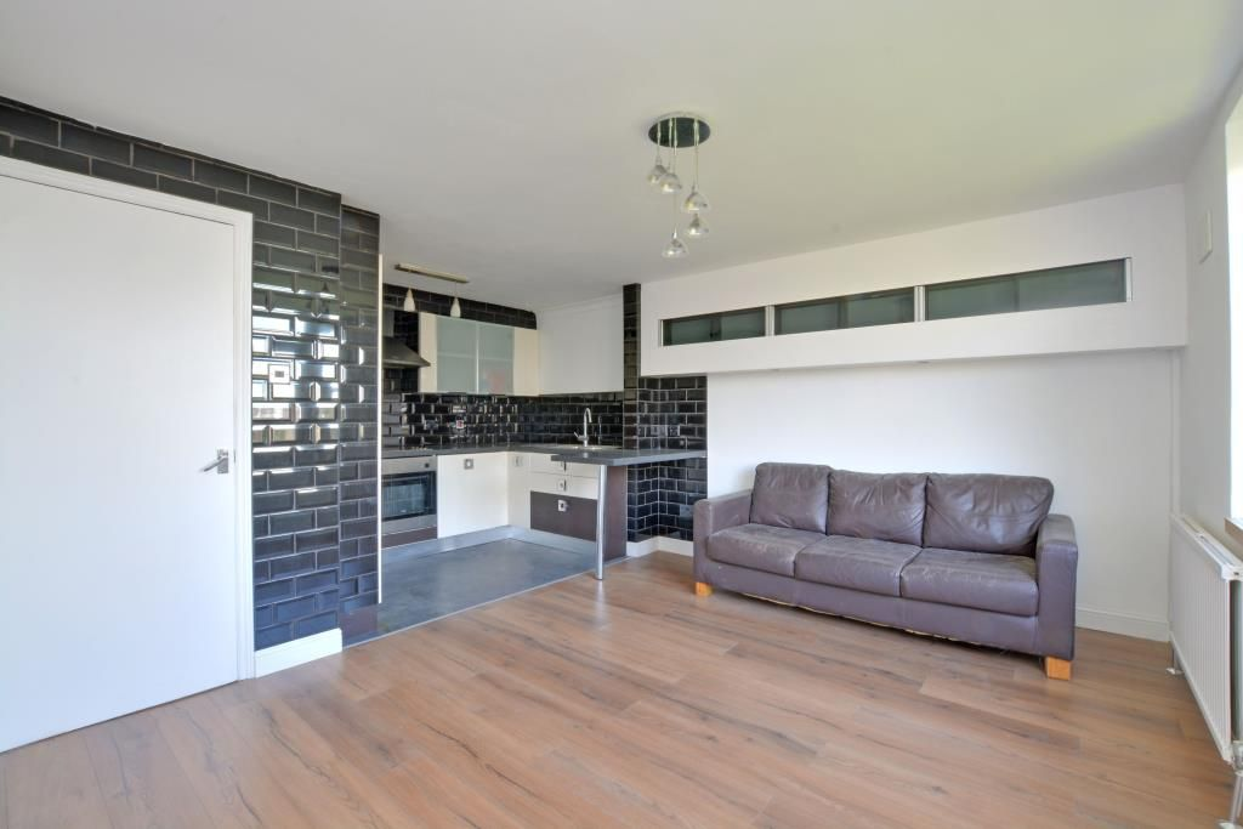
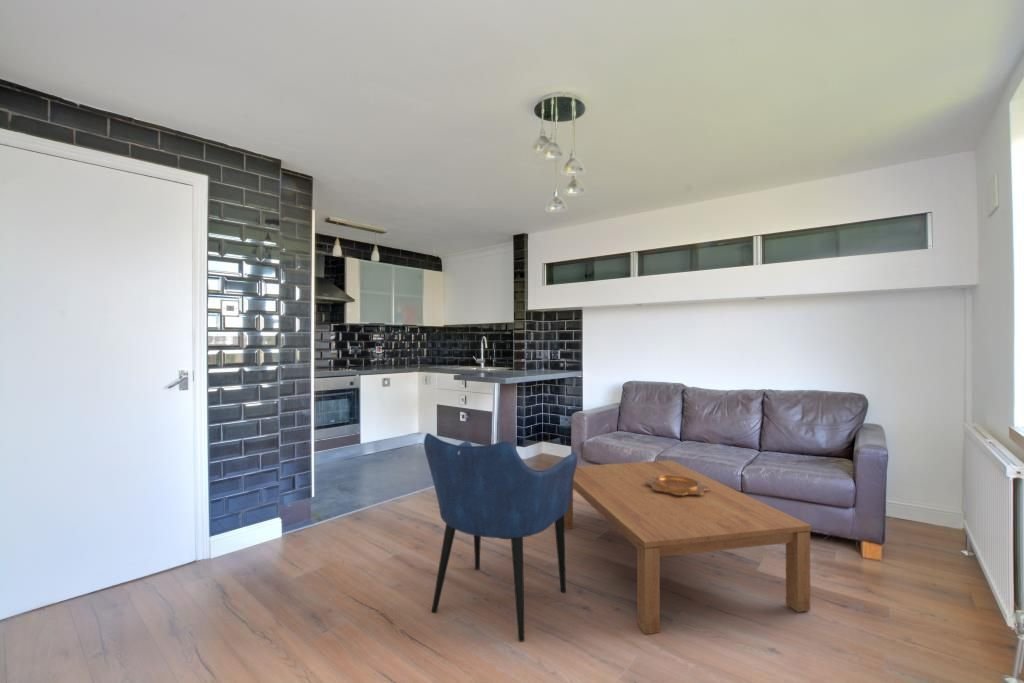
+ coffee table [564,459,812,635]
+ armchair [423,432,579,643]
+ decorative bowl [645,475,710,495]
